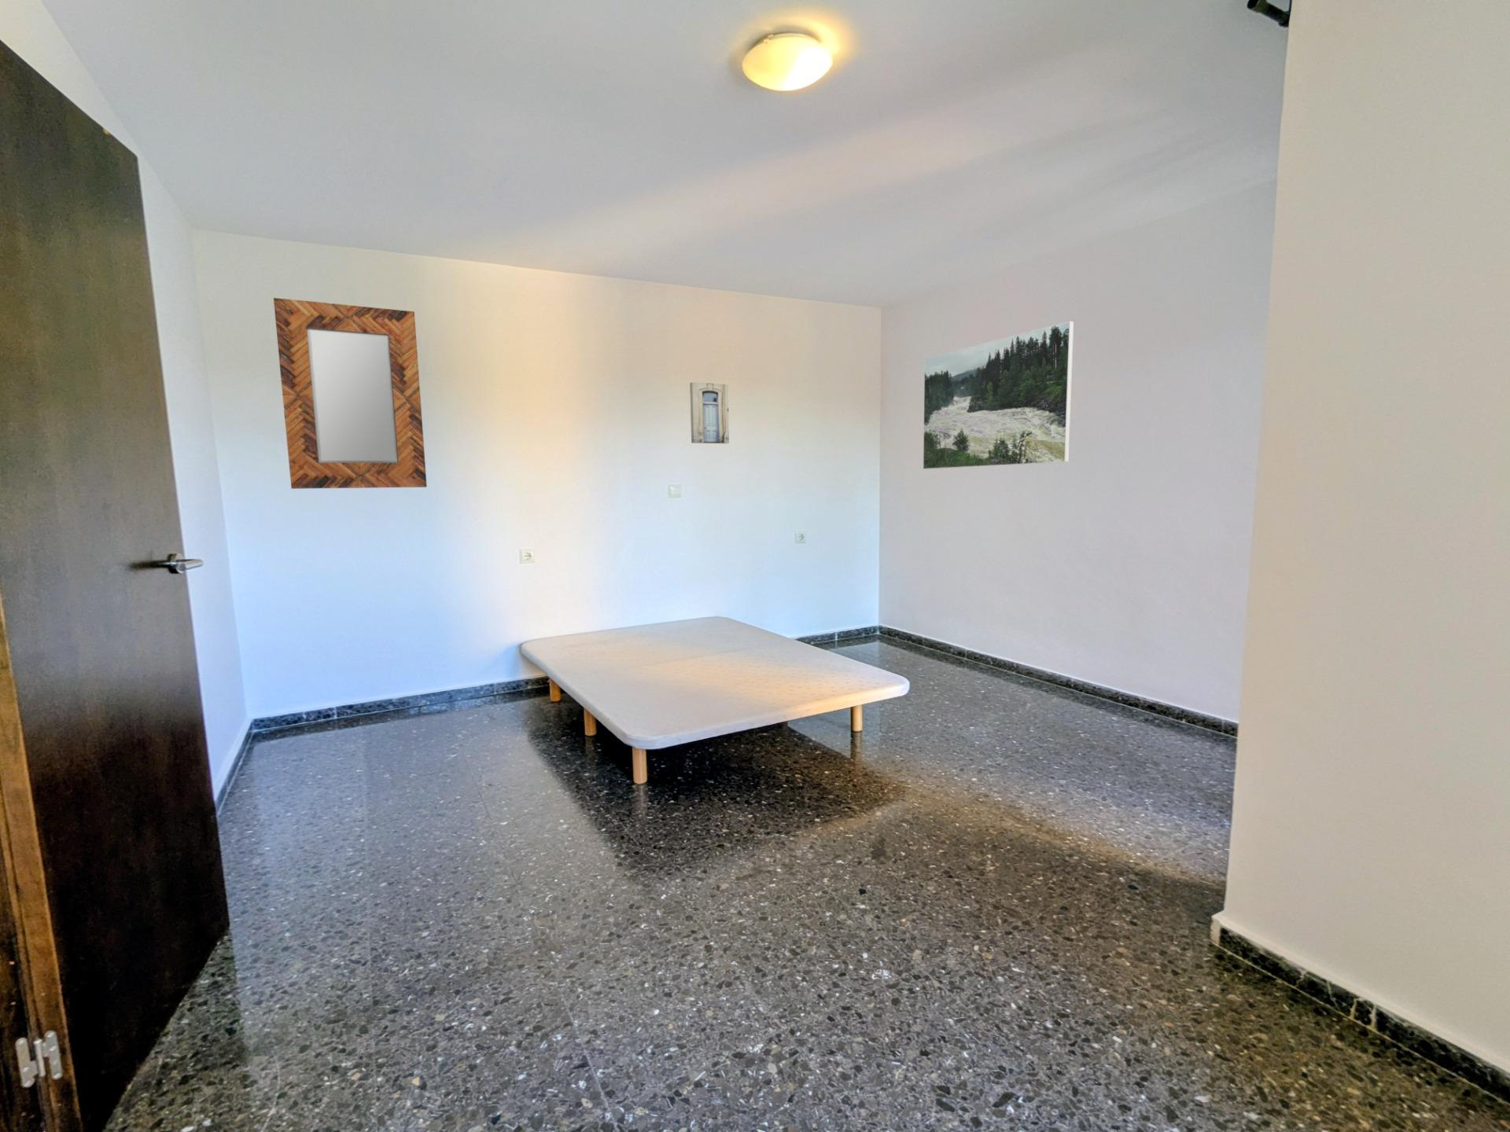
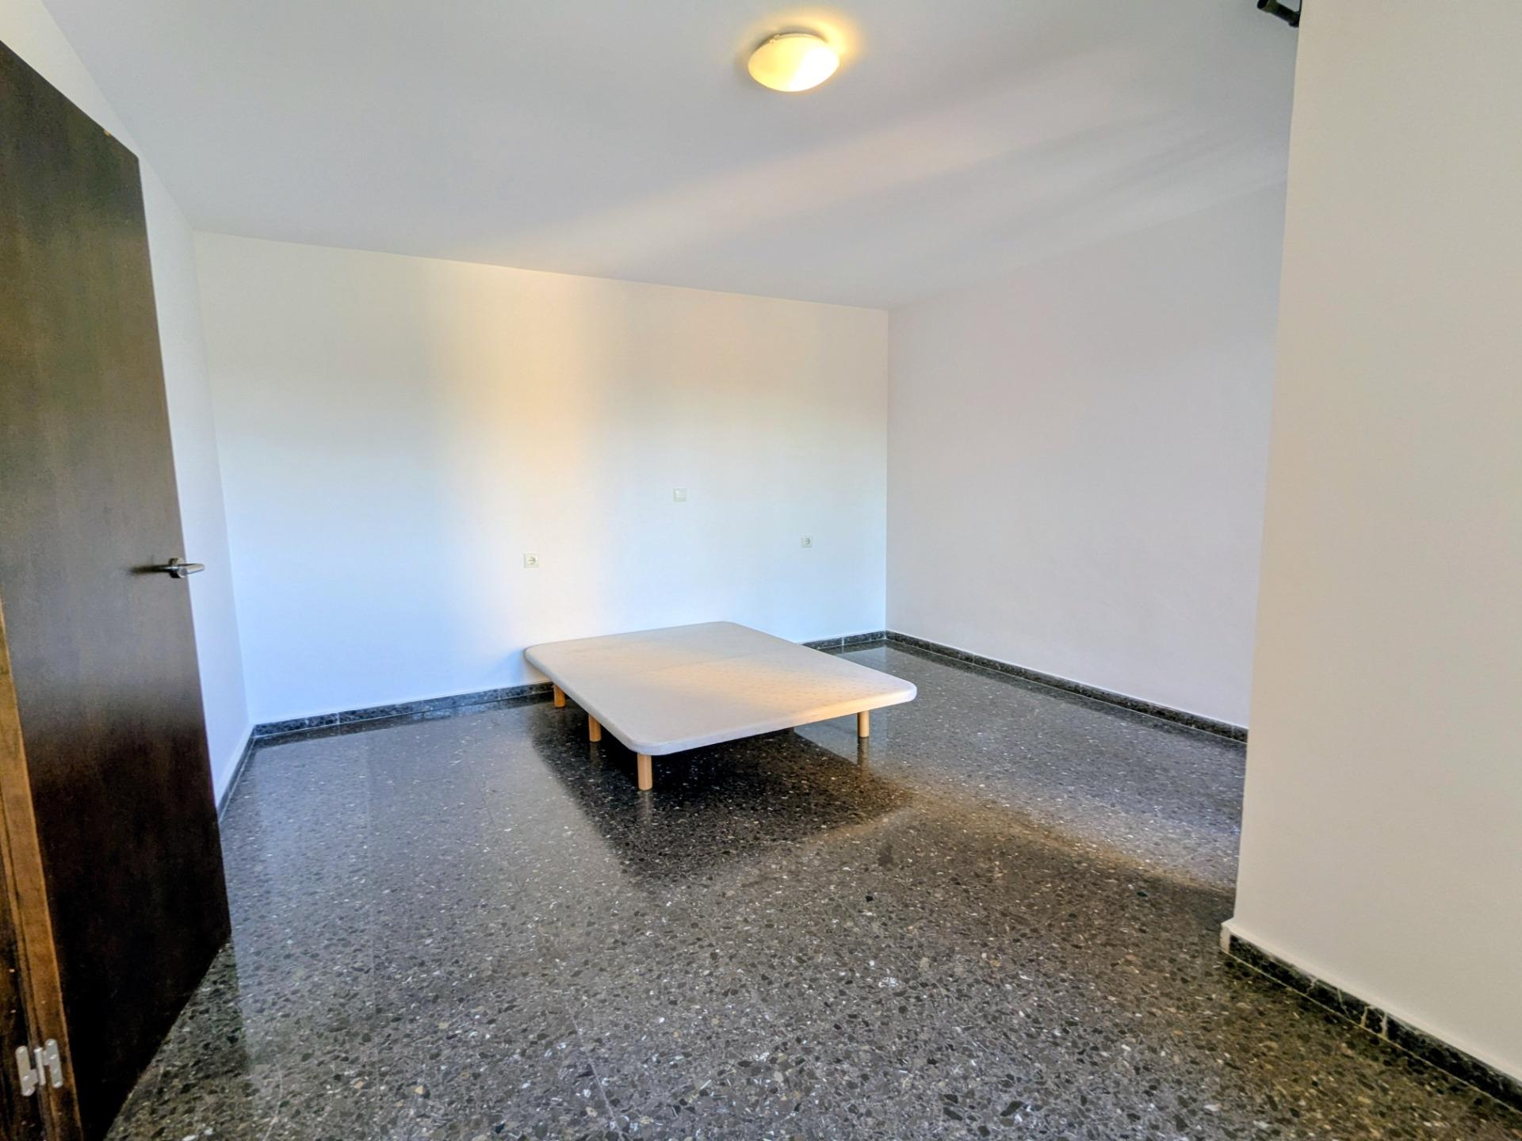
- home mirror [273,297,428,490]
- wall art [688,382,730,445]
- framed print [923,320,1075,470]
